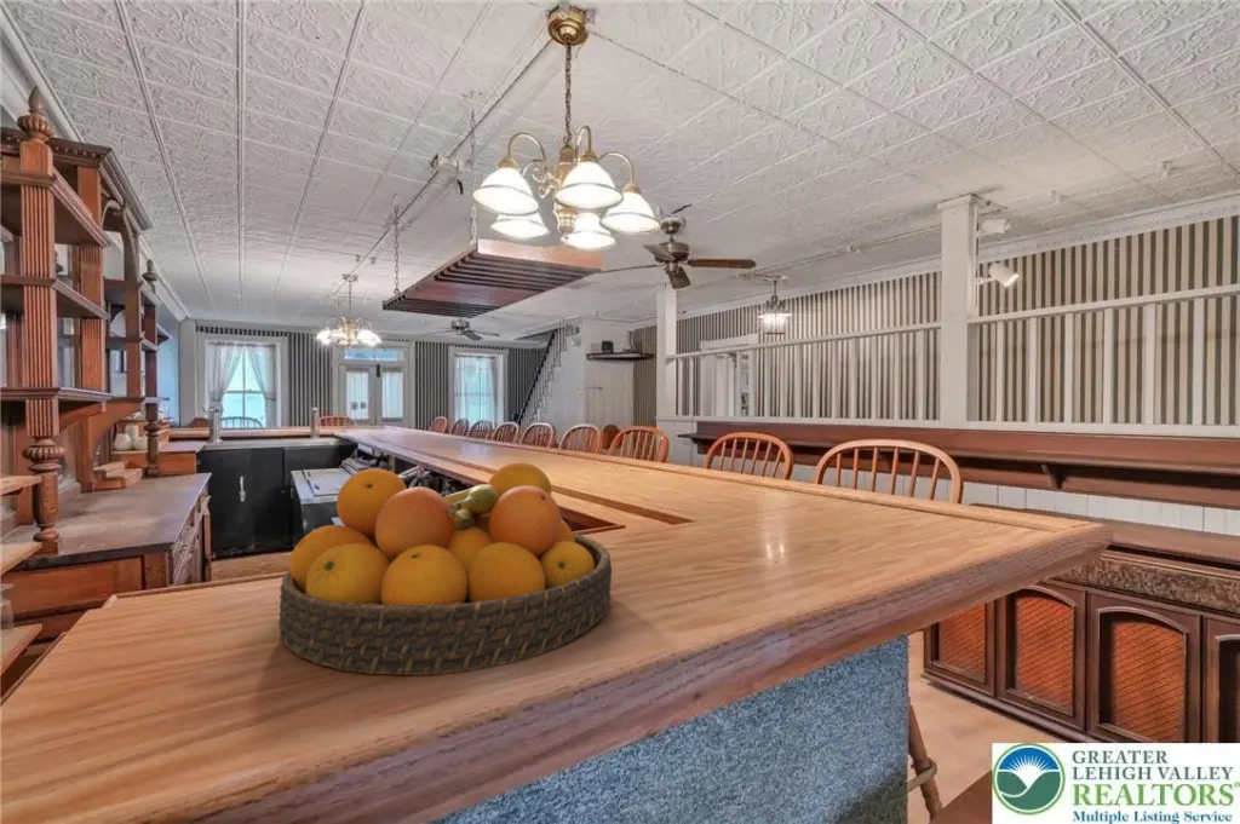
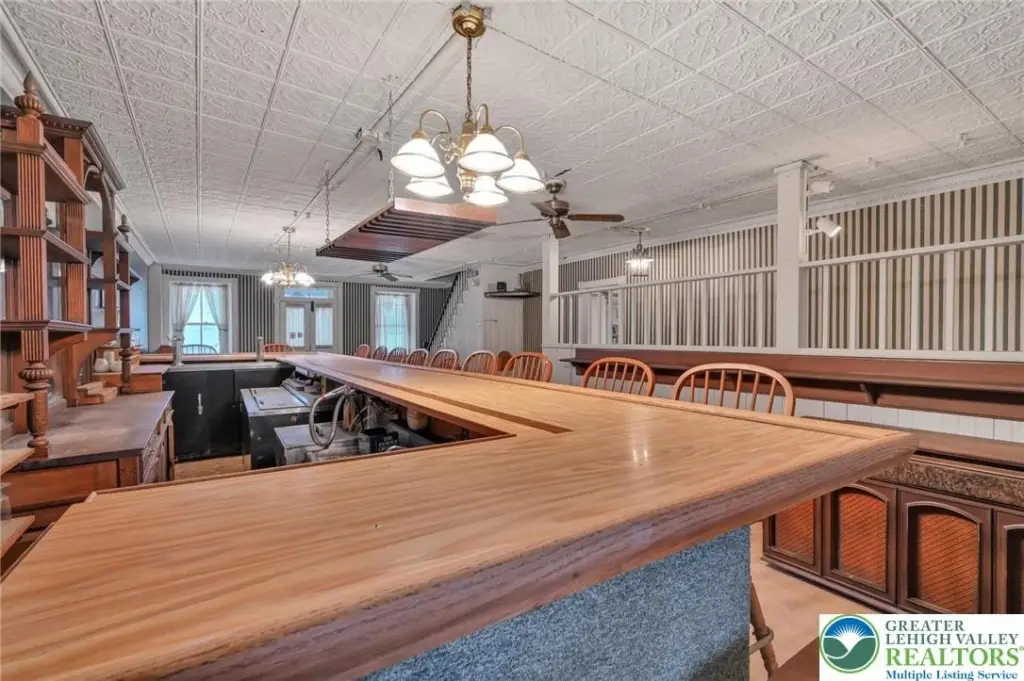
- fruit bowl [277,461,613,676]
